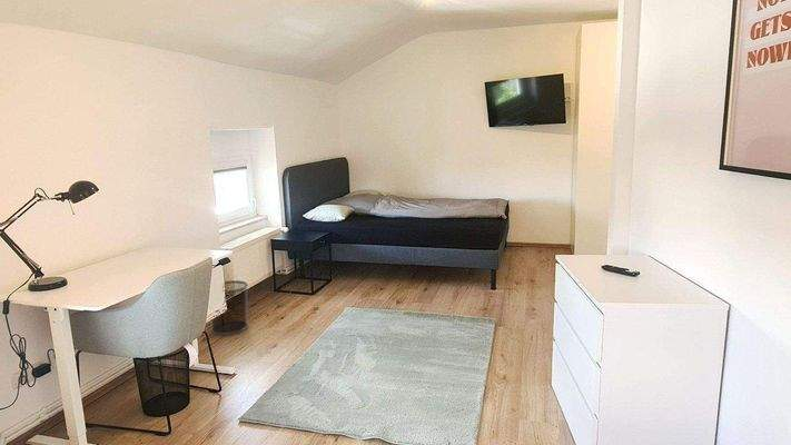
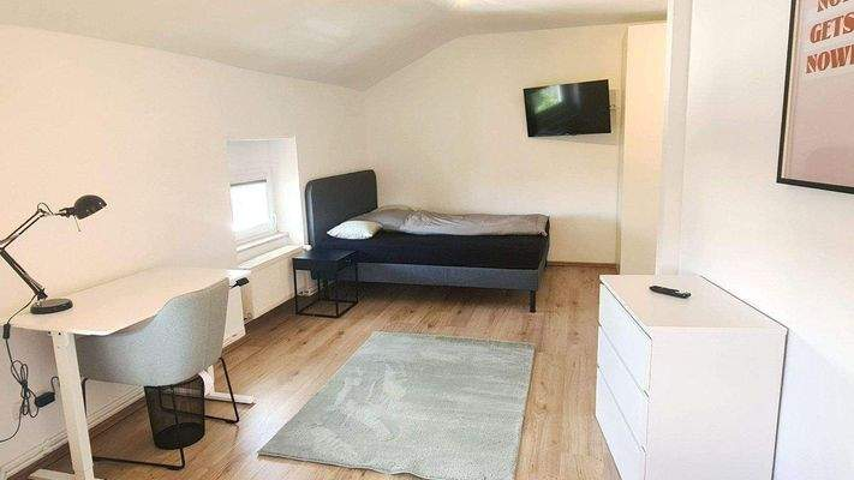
- waste bin [209,279,249,336]
